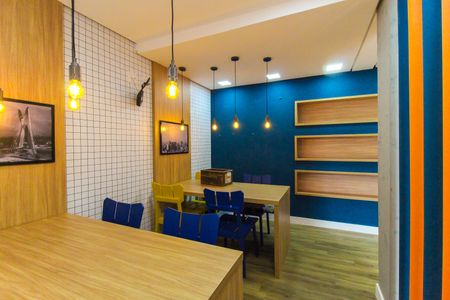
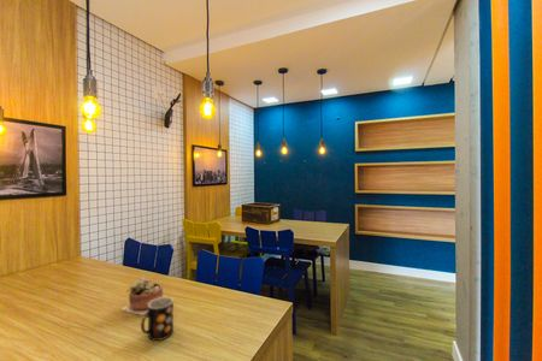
+ mug [140,296,175,342]
+ succulent plant [119,277,164,316]
